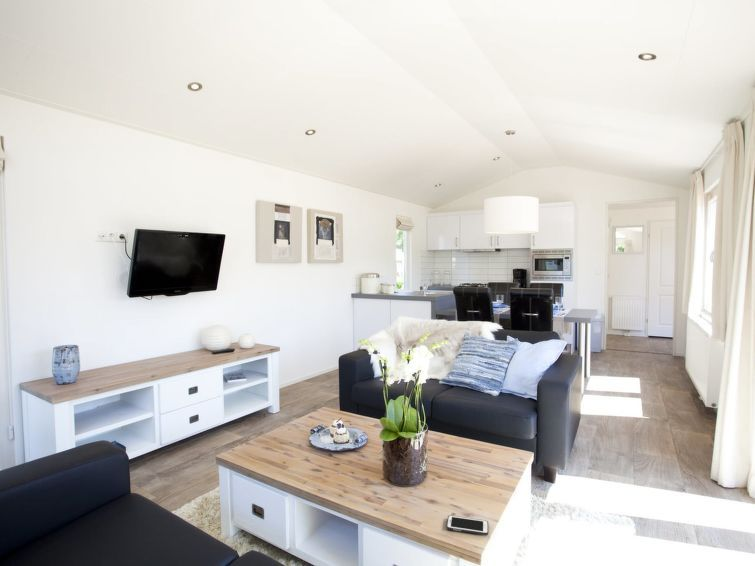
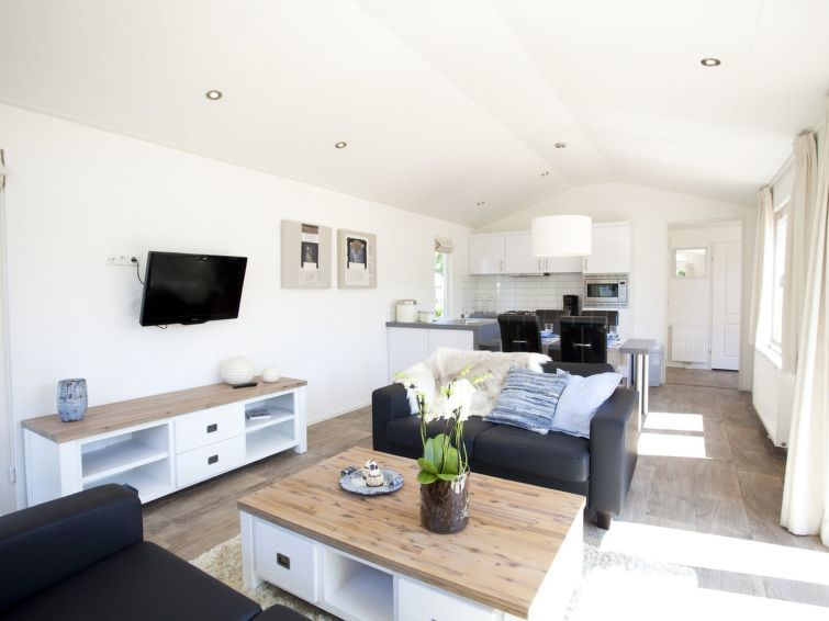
- cell phone [446,514,489,536]
